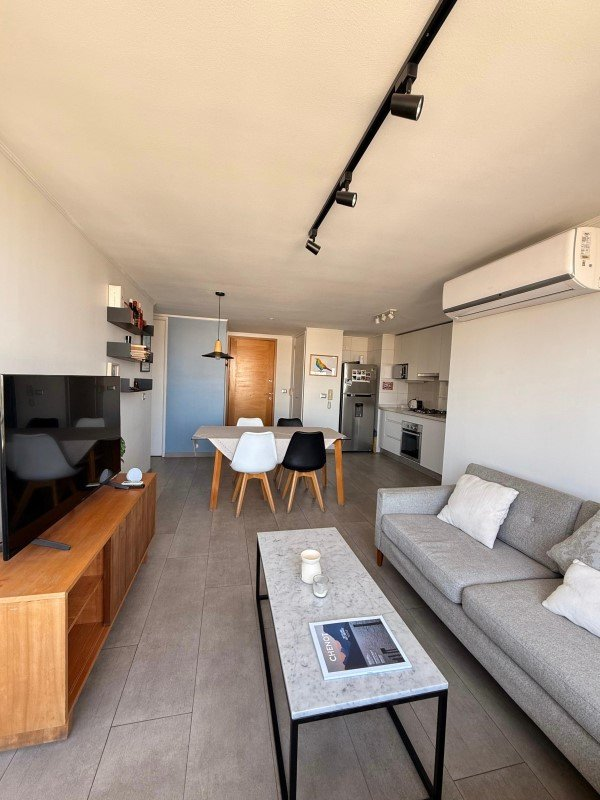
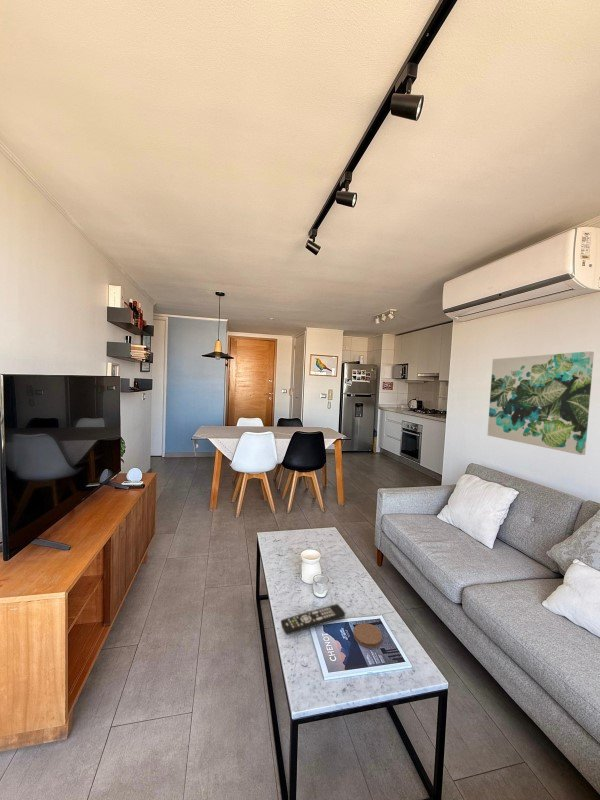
+ remote control [280,603,346,636]
+ coaster [353,622,383,649]
+ wall art [486,350,595,456]
